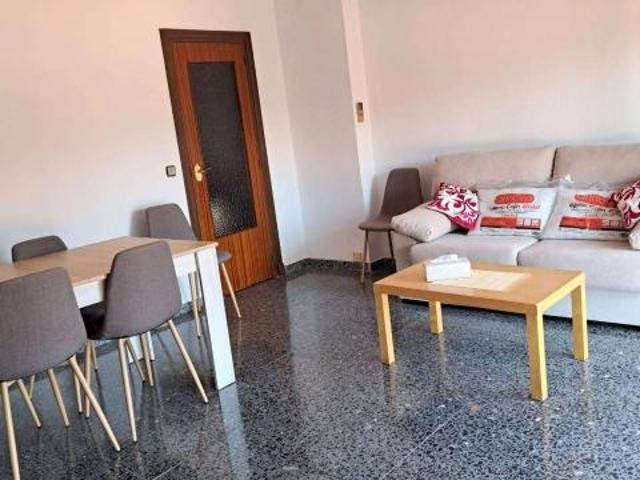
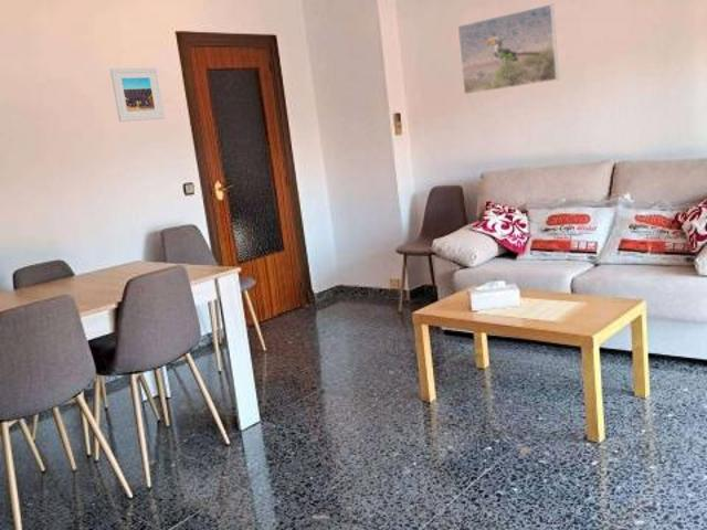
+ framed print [109,67,166,123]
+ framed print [456,3,560,96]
